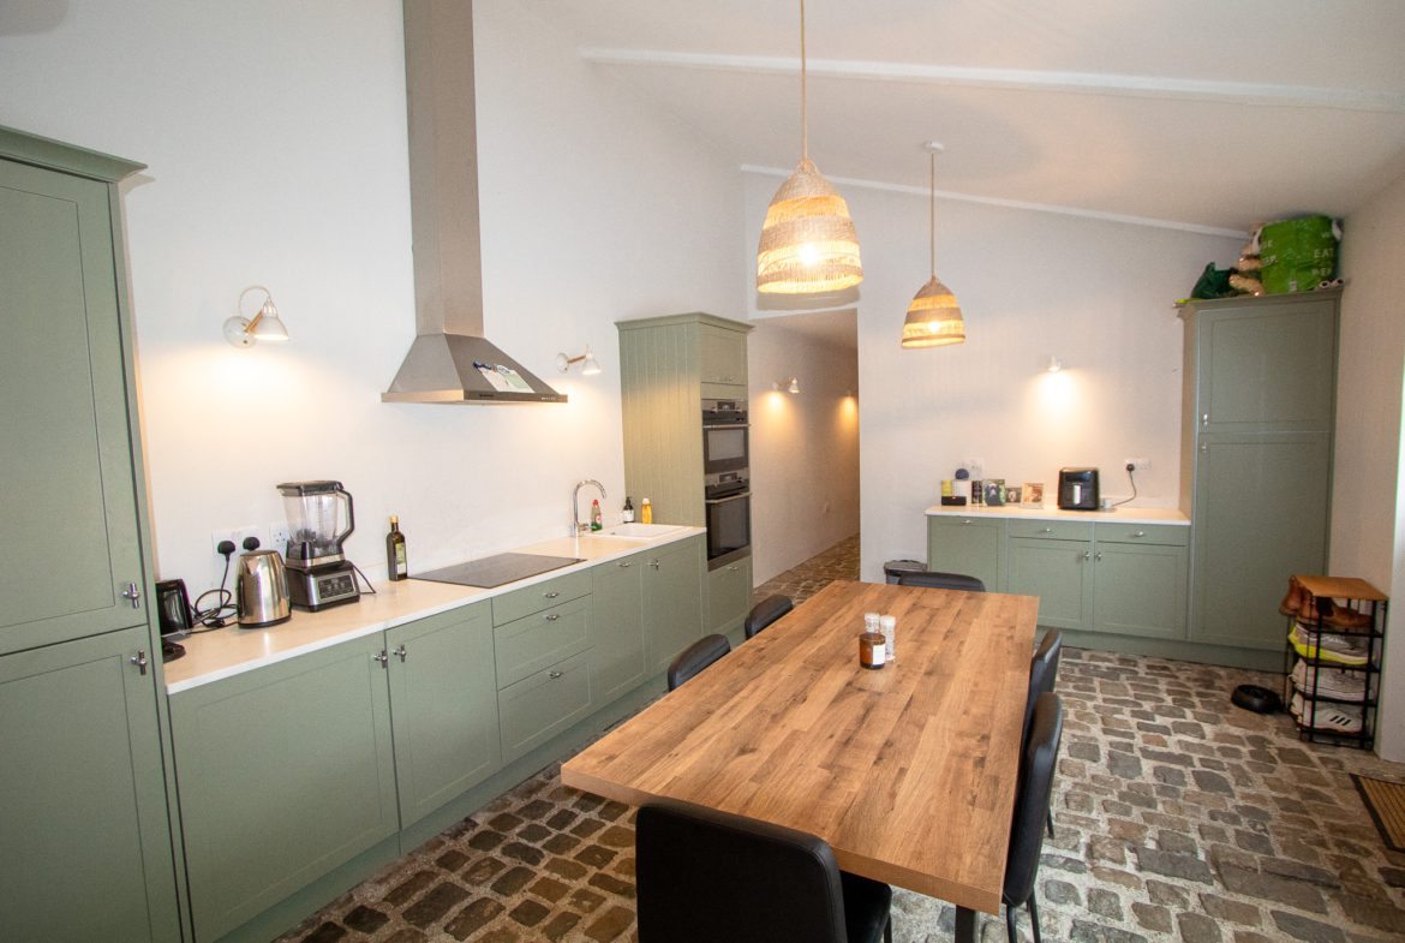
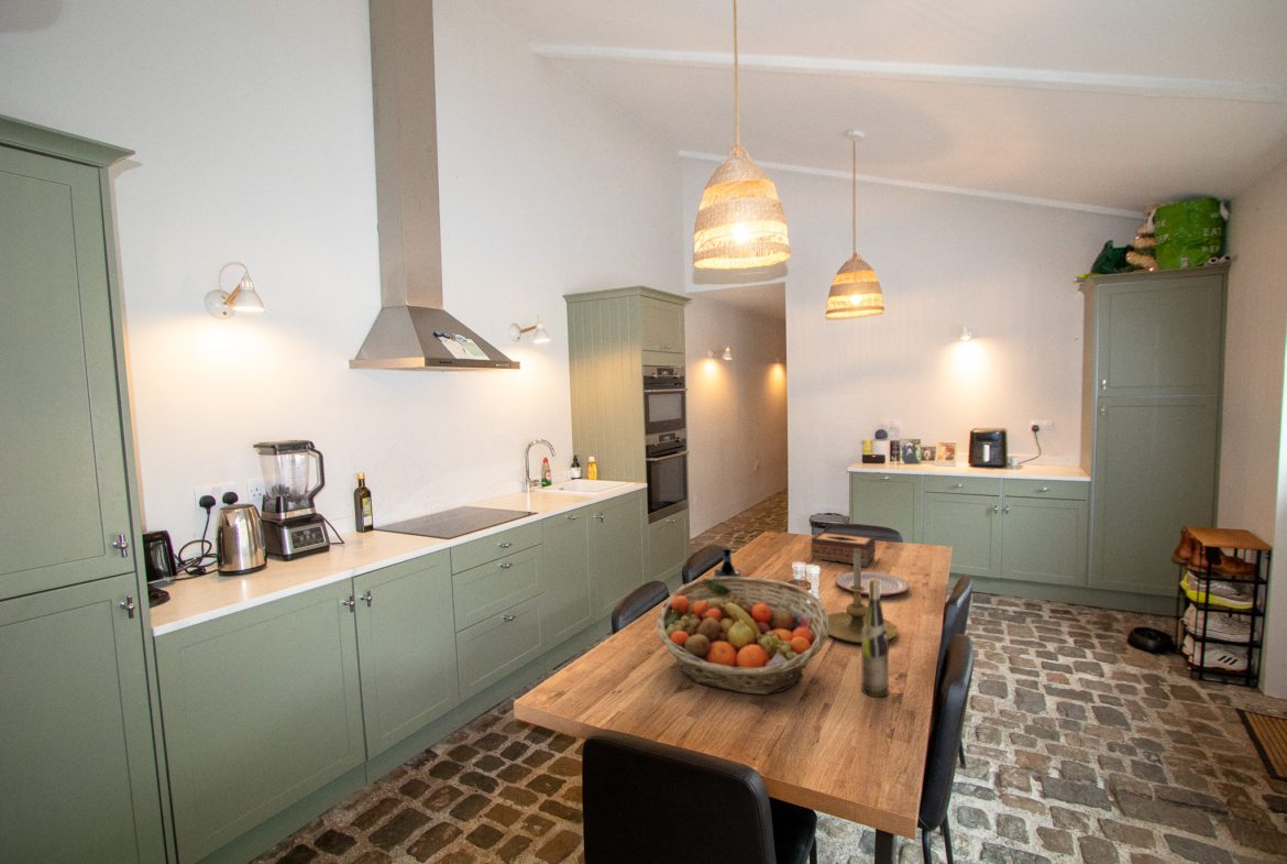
+ wine bottle [860,579,890,699]
+ candle holder [827,548,899,644]
+ fruit basket [654,576,829,696]
+ tissue box [810,531,877,568]
+ tequila bottle [713,547,743,578]
+ plate [835,570,911,597]
